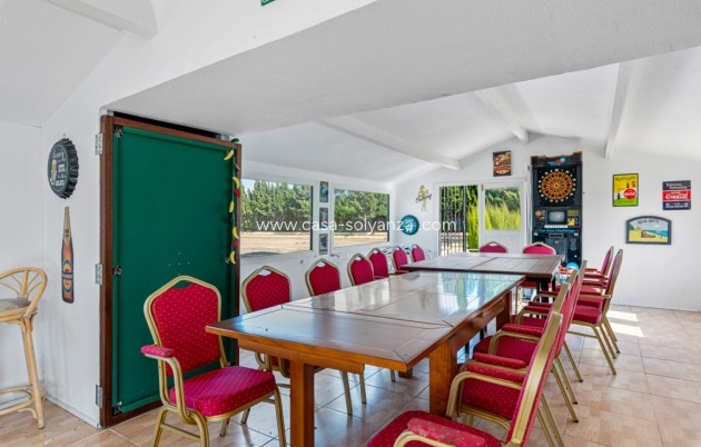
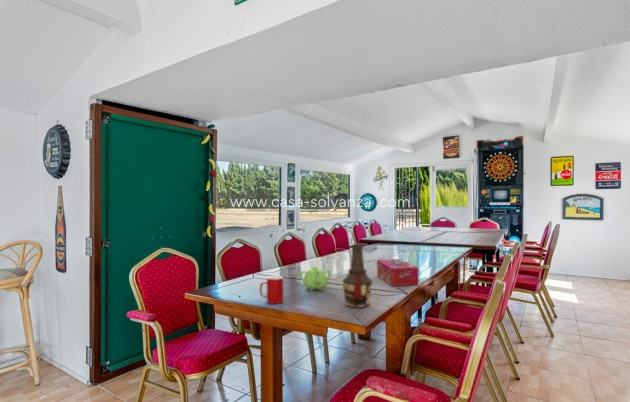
+ cup [259,275,285,305]
+ bottle [341,243,374,309]
+ tissue box [376,258,419,287]
+ teapot [298,266,332,292]
